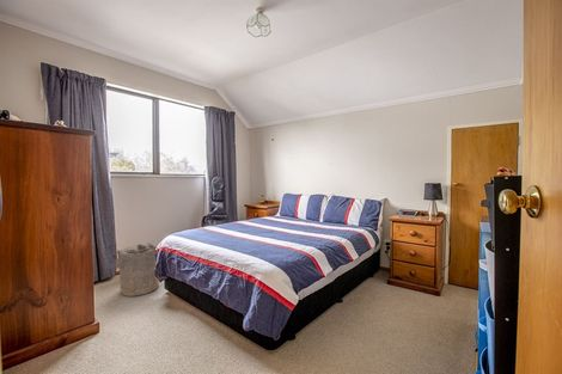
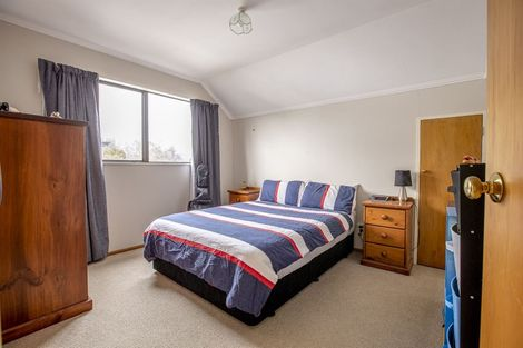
- laundry hamper [114,241,160,298]
